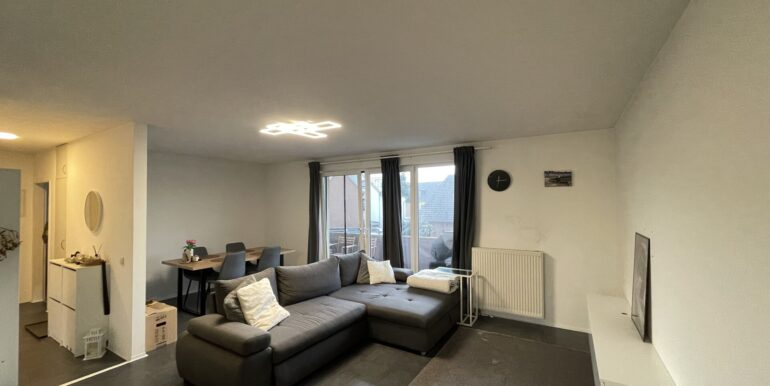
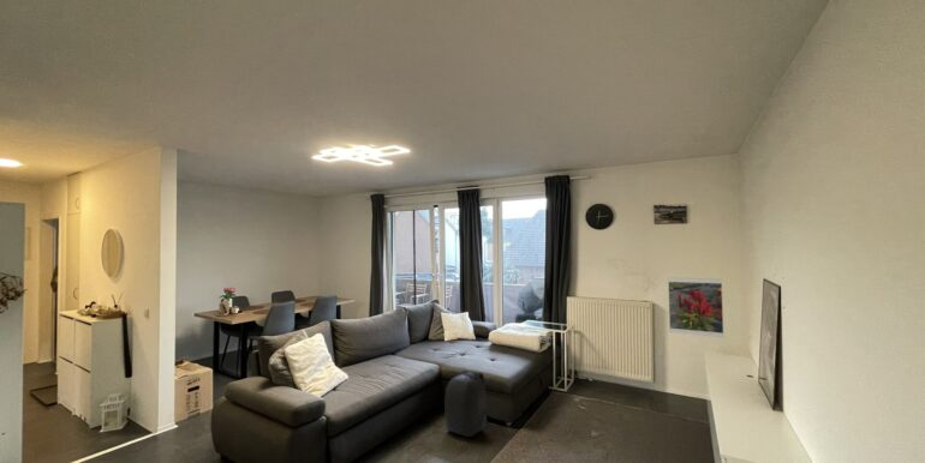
+ backpack [444,368,488,438]
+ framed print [667,276,724,338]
